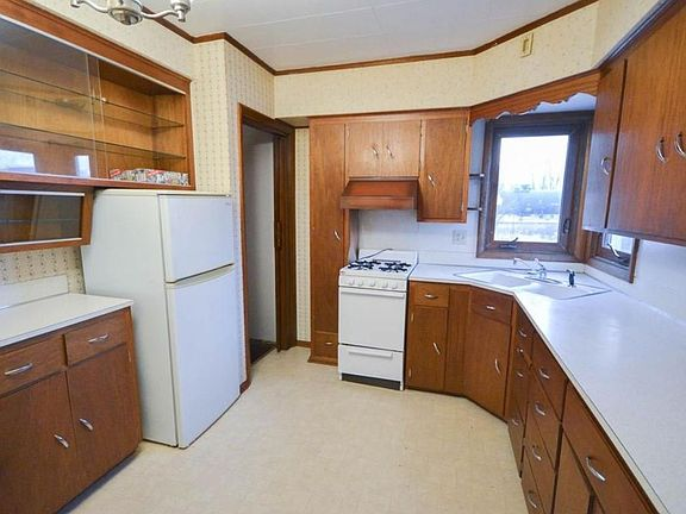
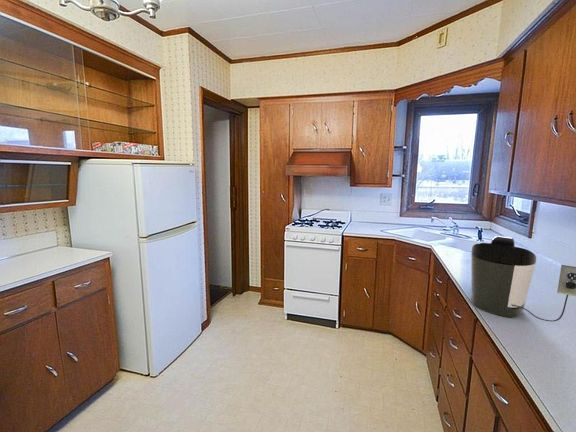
+ coffee maker [470,235,576,322]
